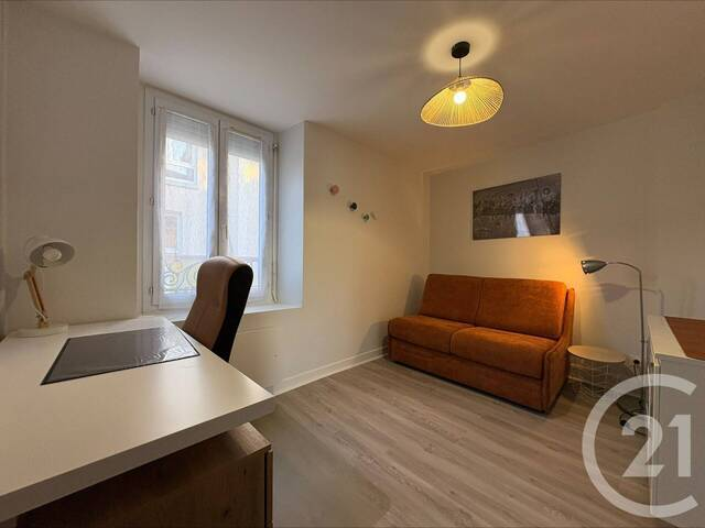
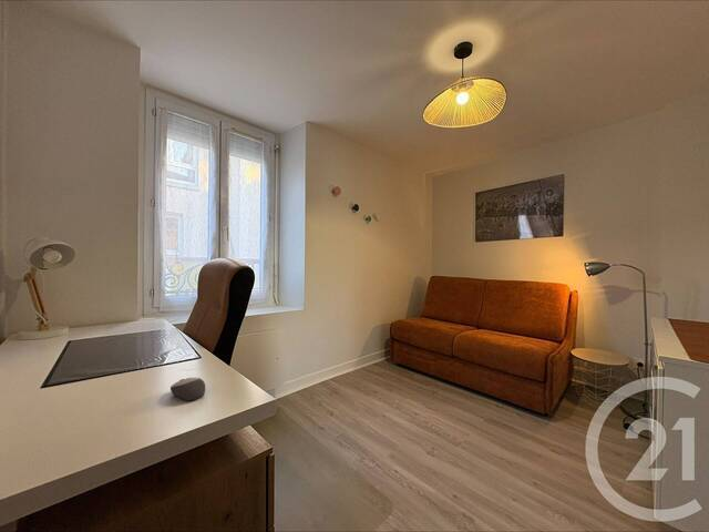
+ computer mouse [169,377,206,401]
